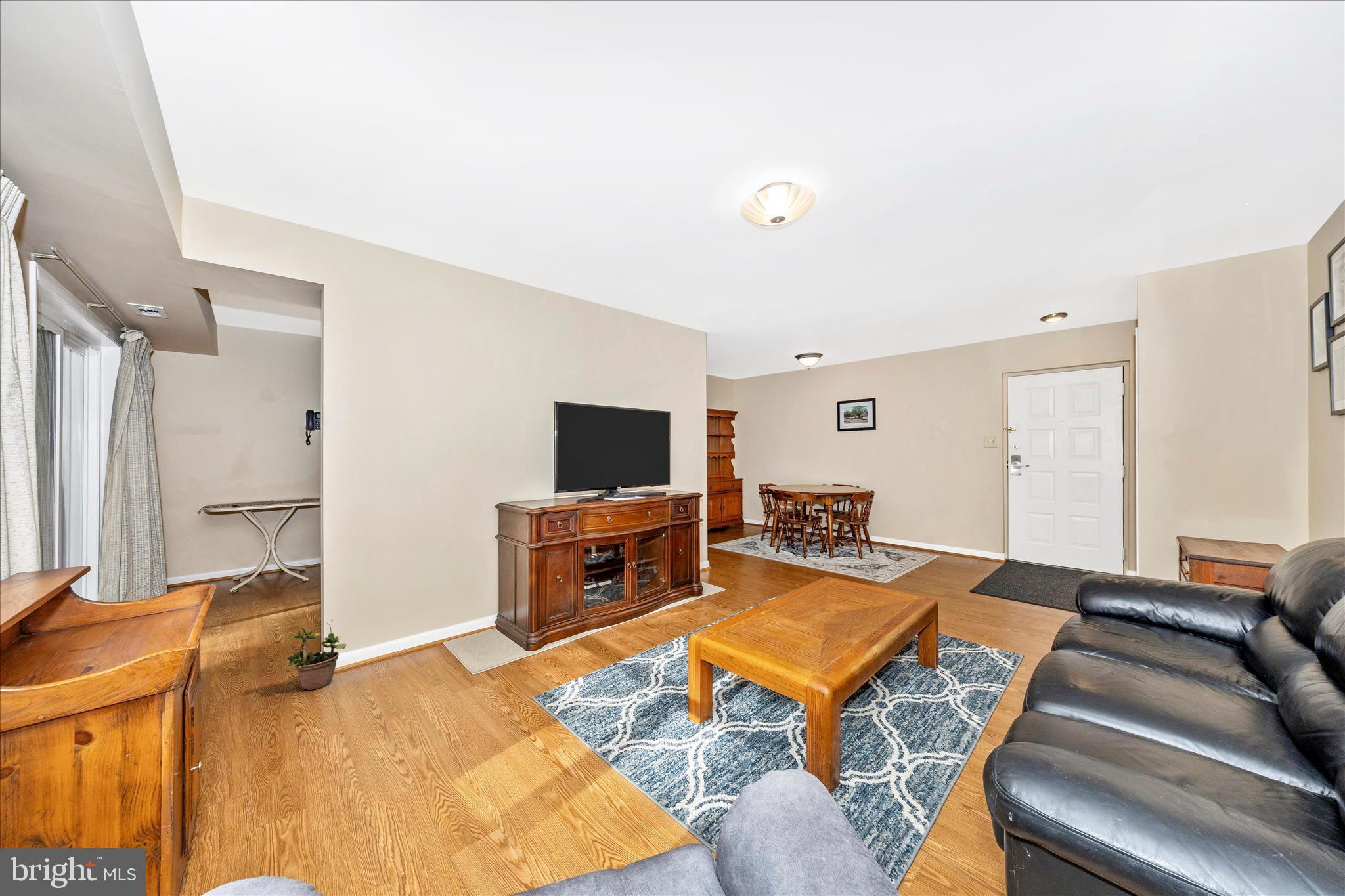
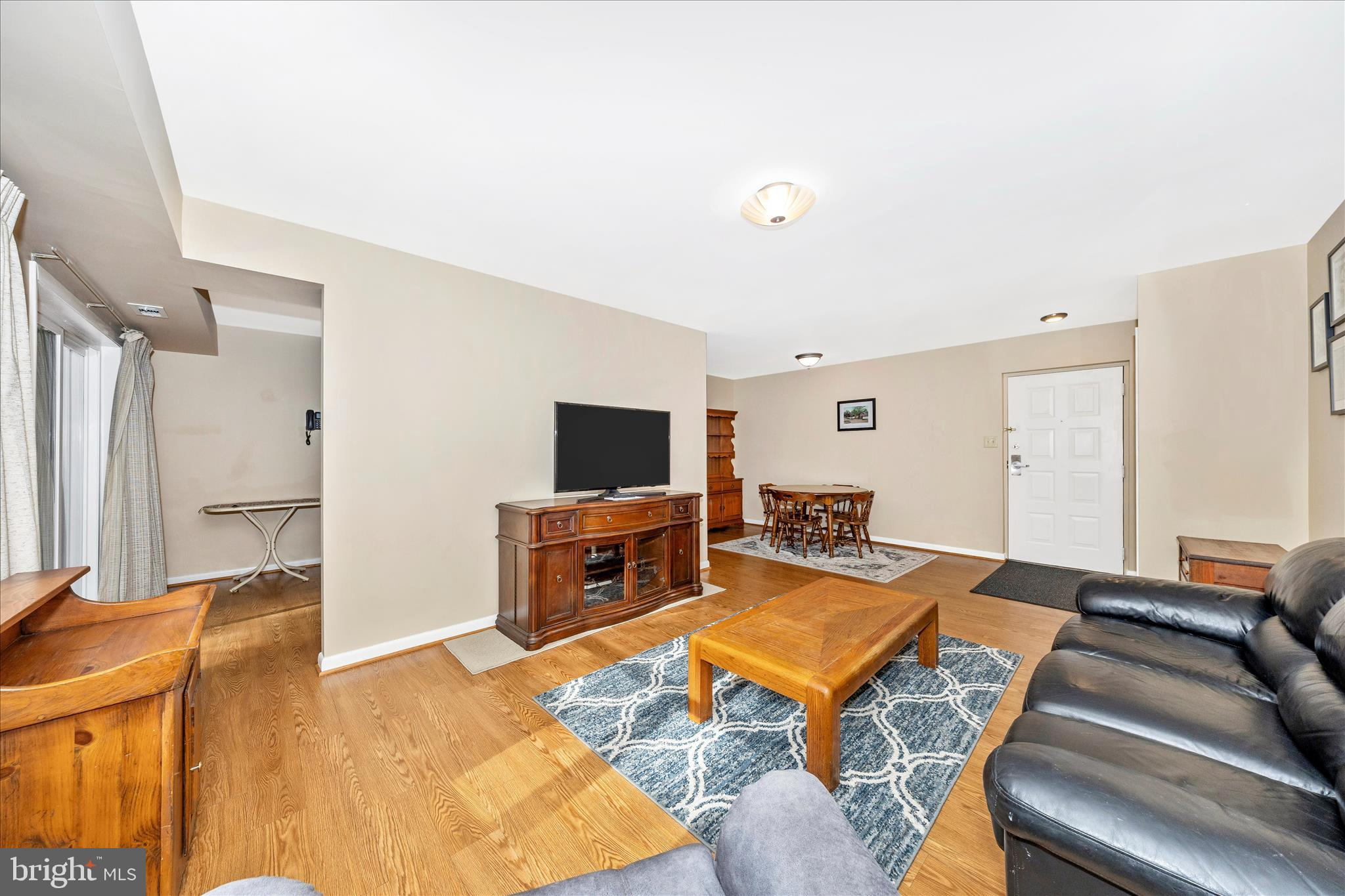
- potted plant [284,619,347,691]
